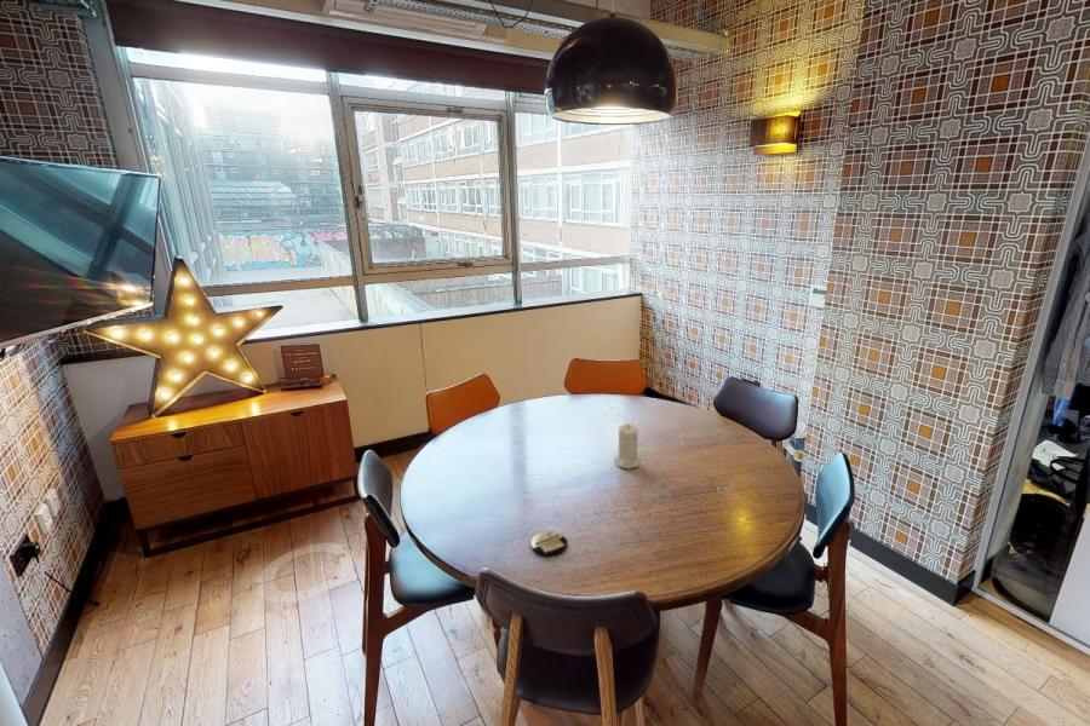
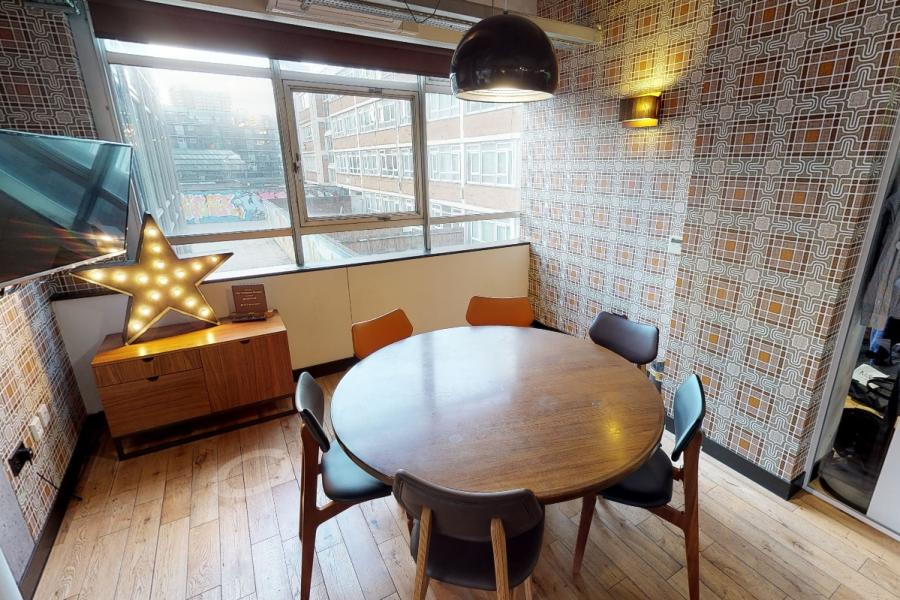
- coaster [529,530,569,557]
- candle [614,422,641,469]
